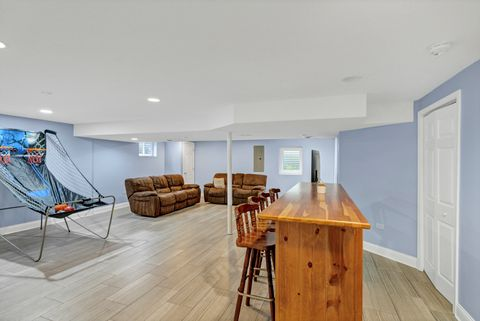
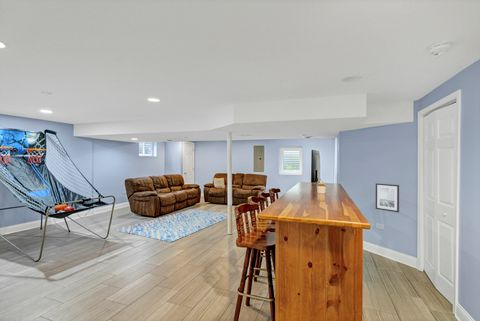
+ rug [115,208,228,243]
+ wall art [375,182,400,213]
